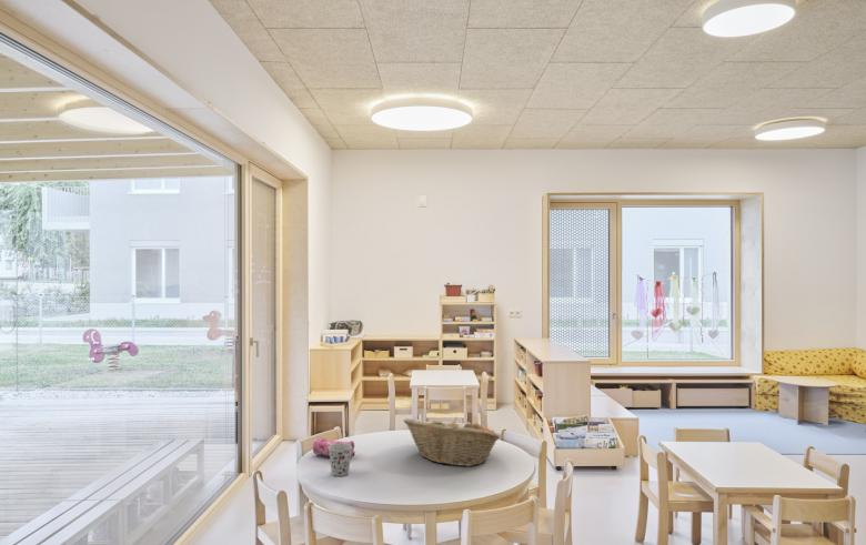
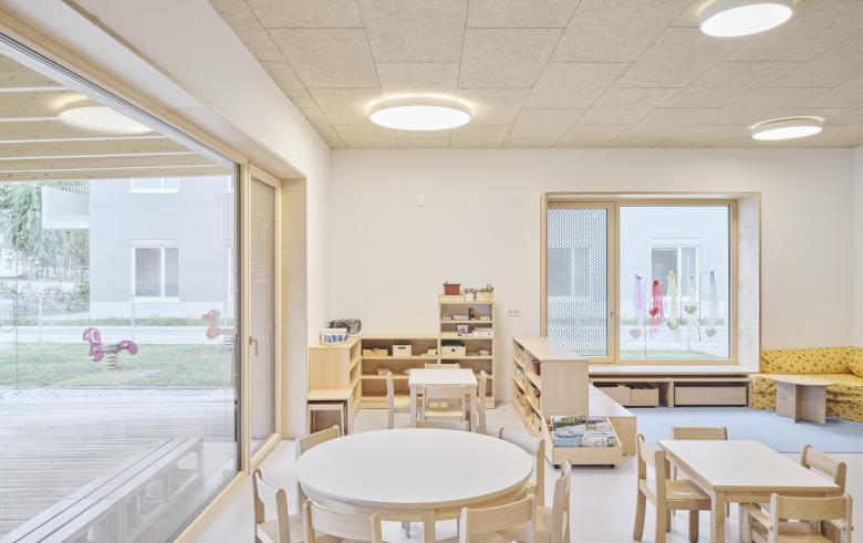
- pencil case [312,436,356,458]
- cup [329,443,352,477]
- fruit basket [403,416,502,467]
